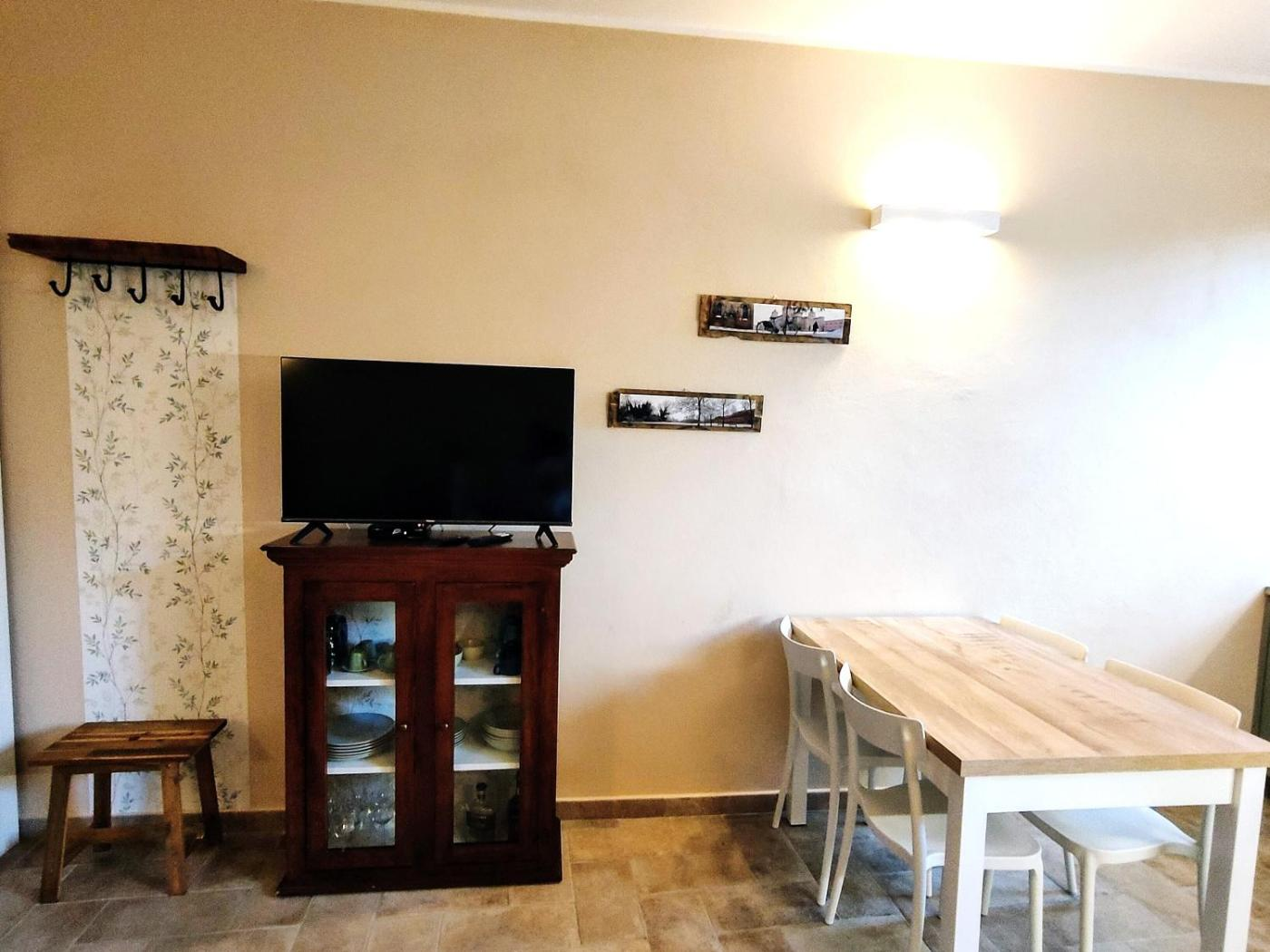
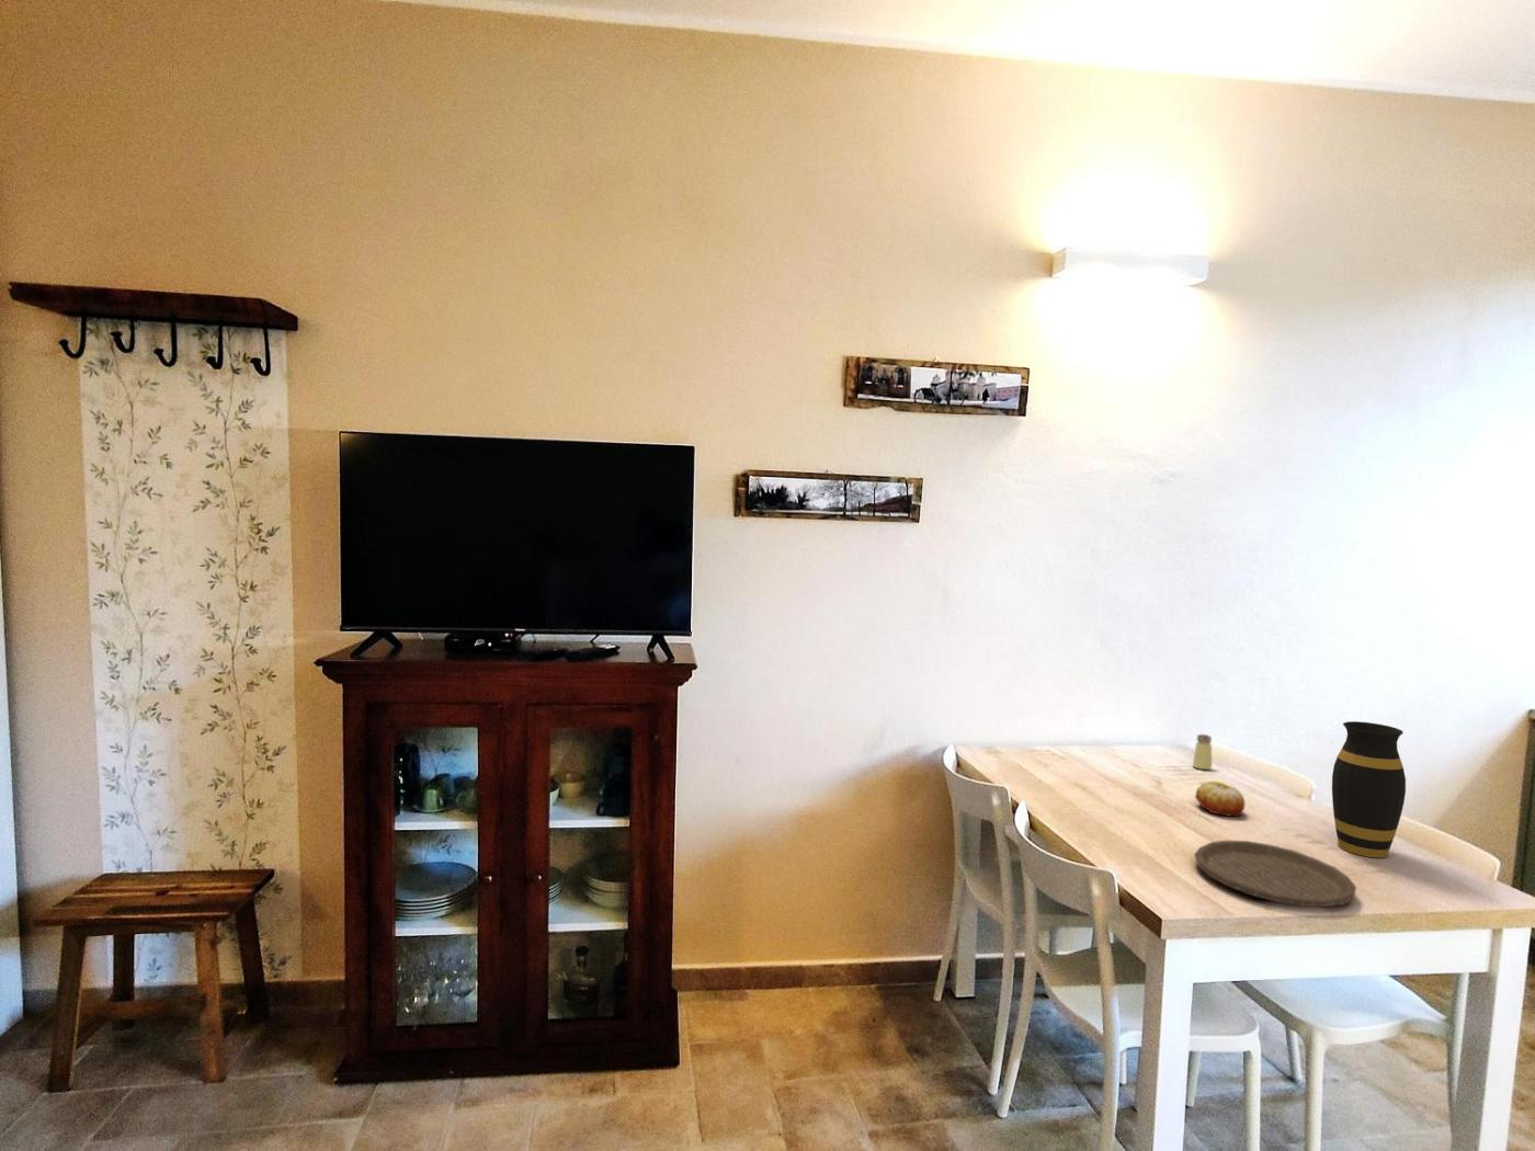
+ saltshaker [1192,734,1212,770]
+ vase [1331,721,1407,858]
+ fruit [1194,781,1246,816]
+ plate [1194,839,1357,908]
